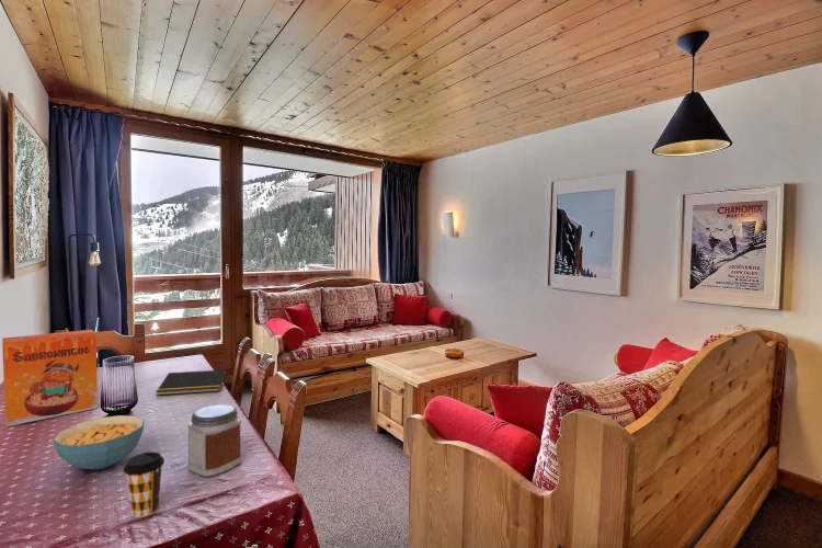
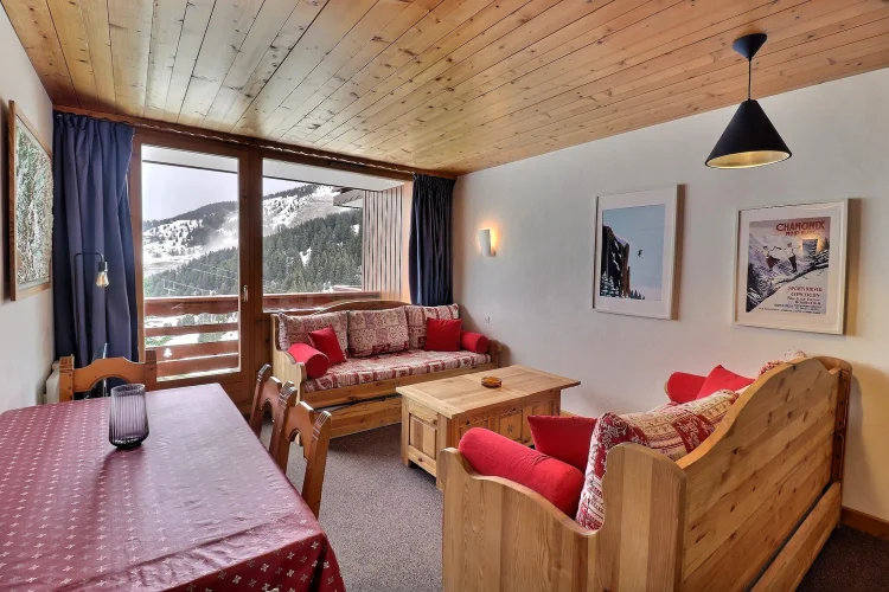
- coffee cup [123,450,165,518]
- notepad [155,368,228,397]
- cereal box [1,329,99,427]
- cereal bowl [53,414,146,471]
- jar [186,404,243,478]
